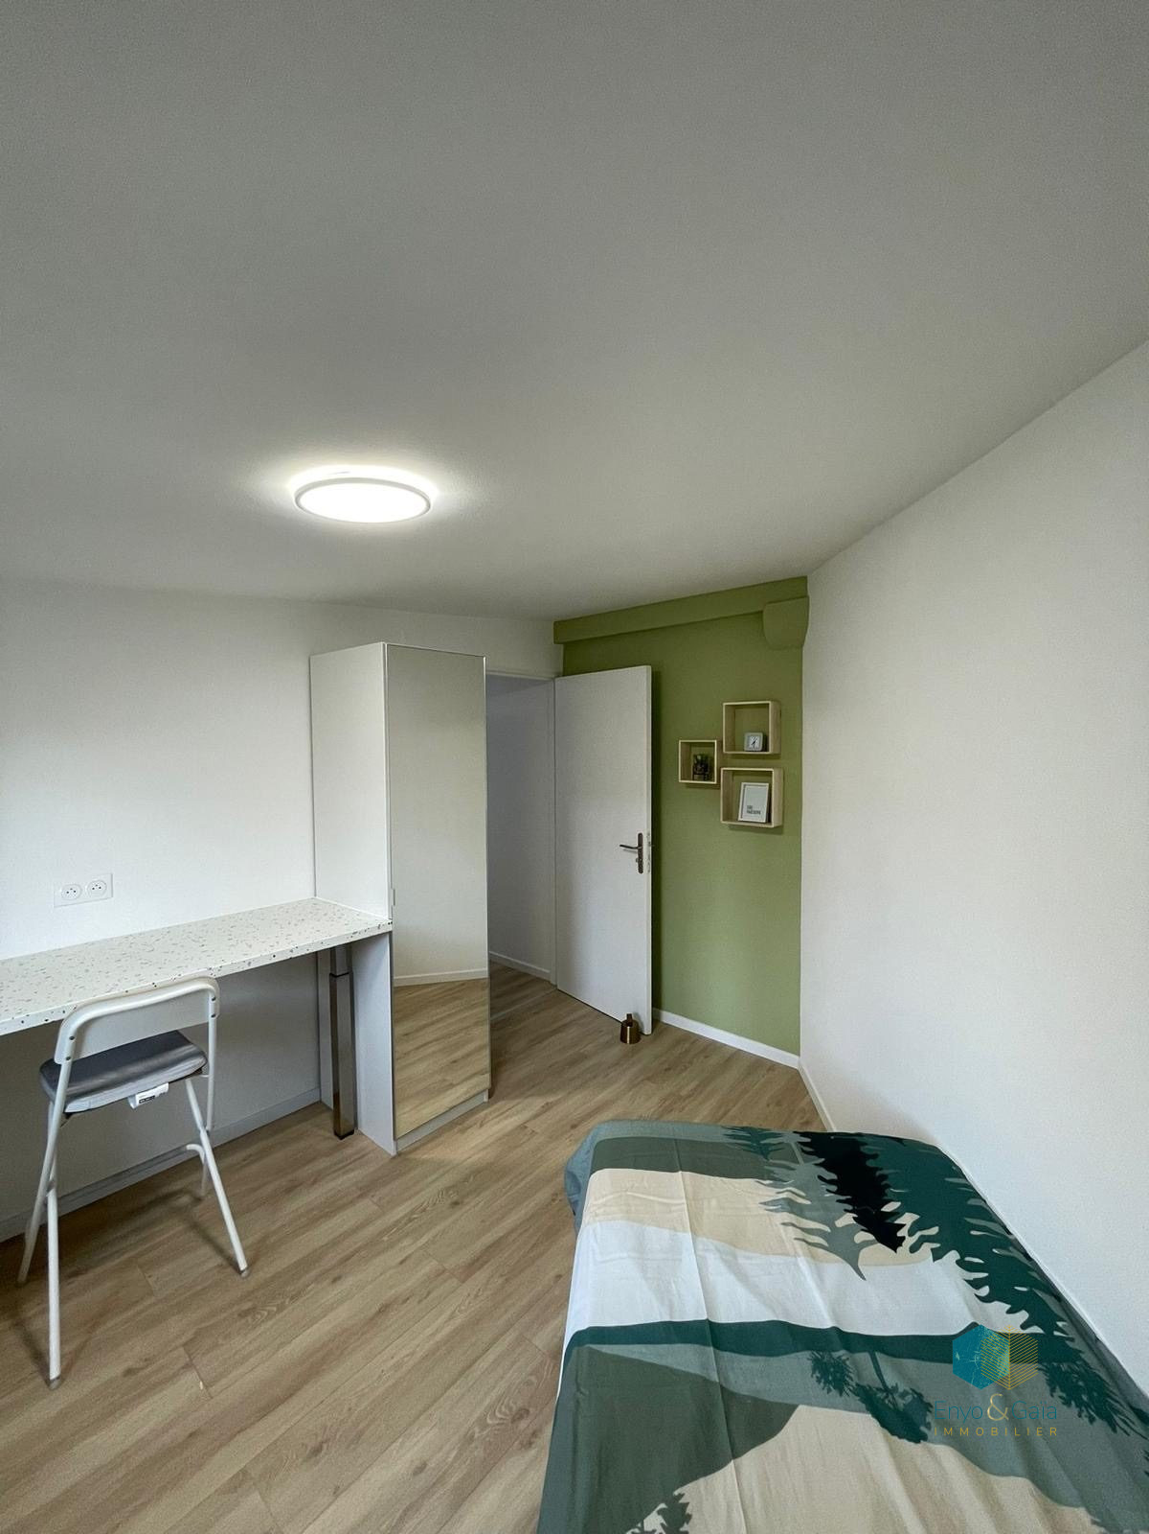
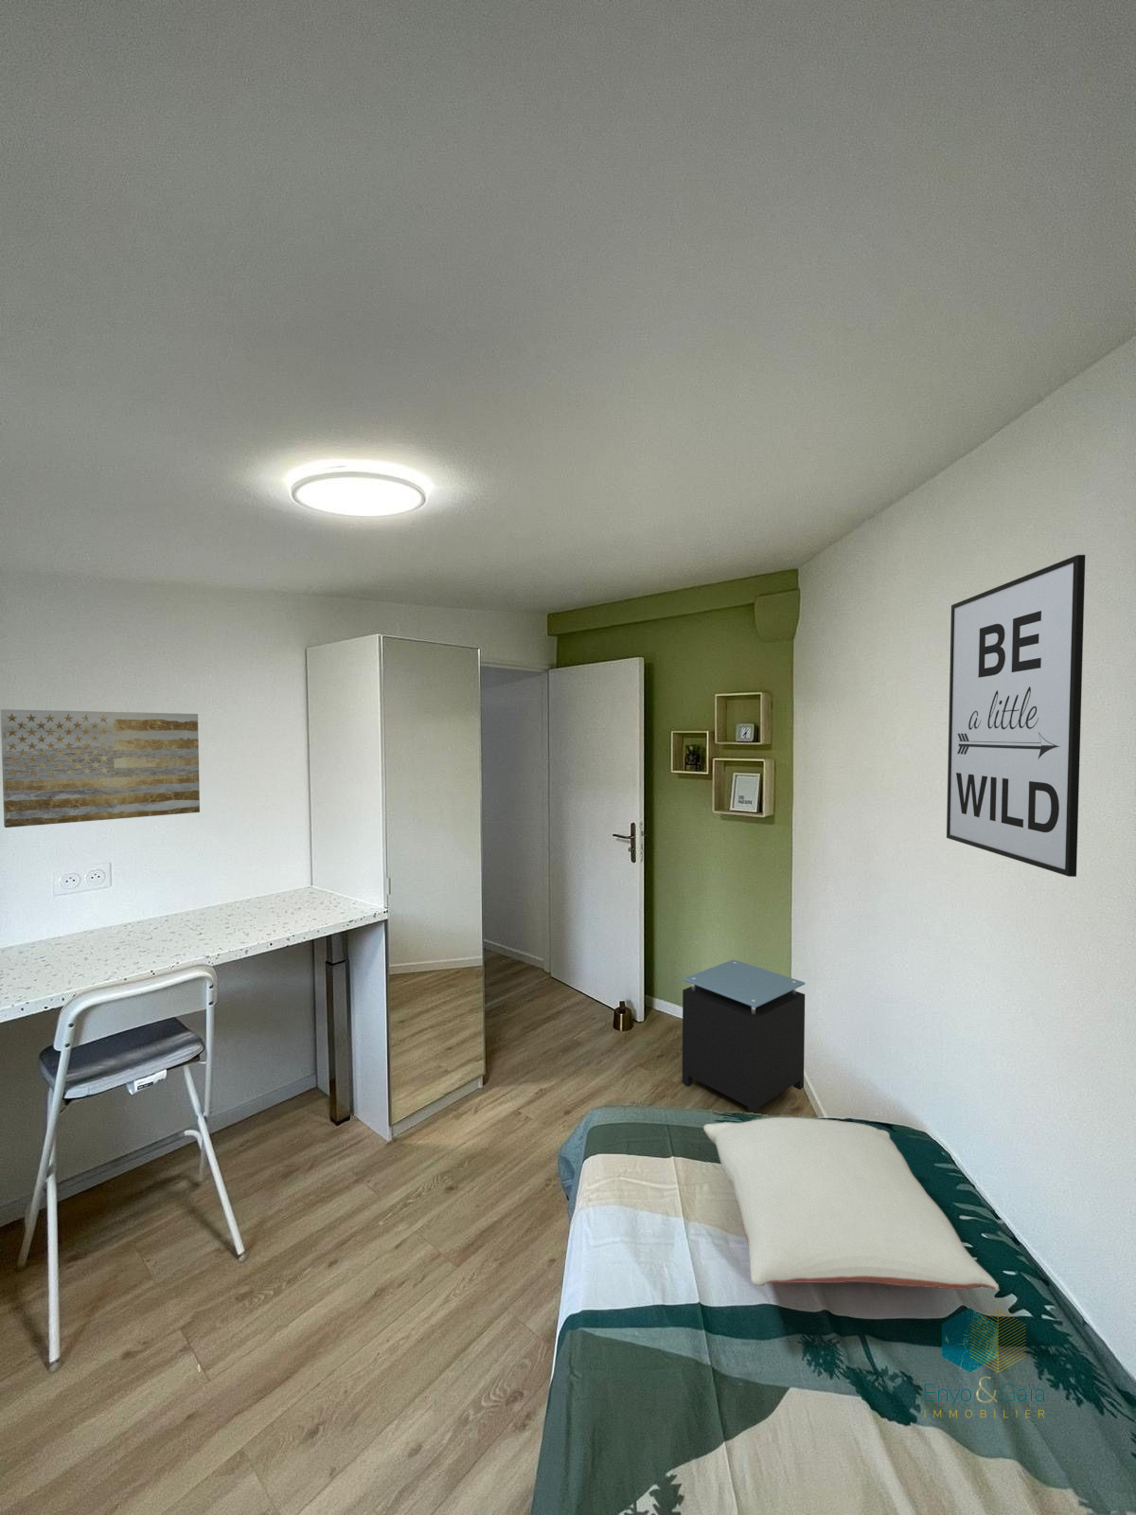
+ wall art [946,554,1086,878]
+ pillow [703,1117,1000,1291]
+ wall art [0,709,200,829]
+ nightstand [681,958,805,1114]
